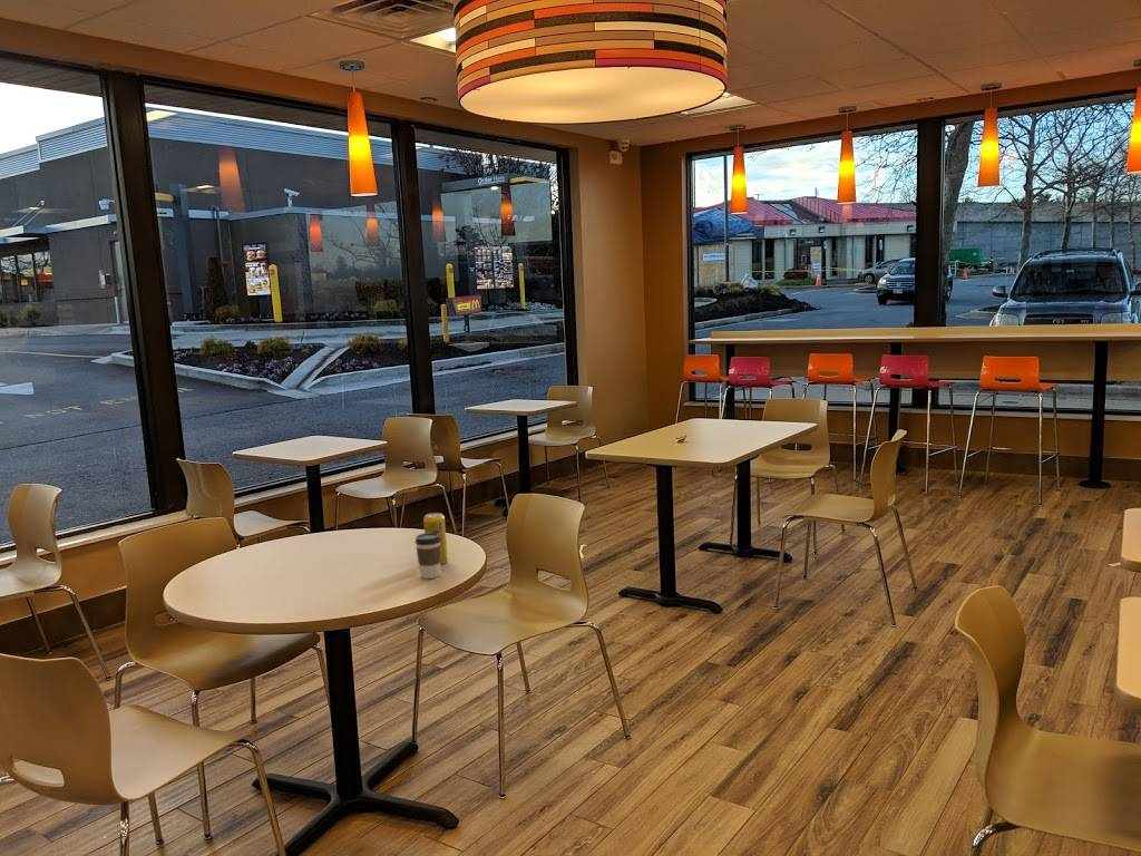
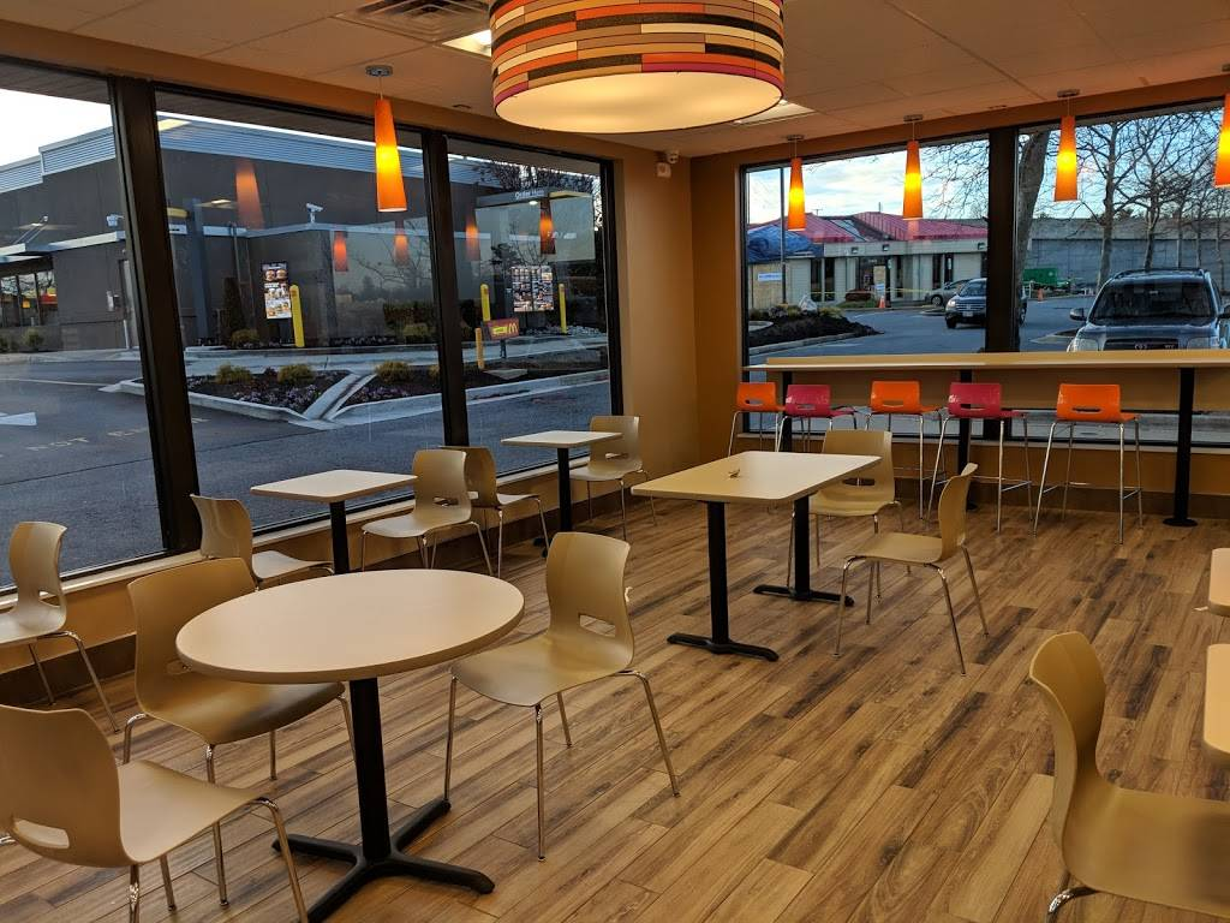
- beverage can [422,512,449,565]
- coffee cup [413,533,441,580]
